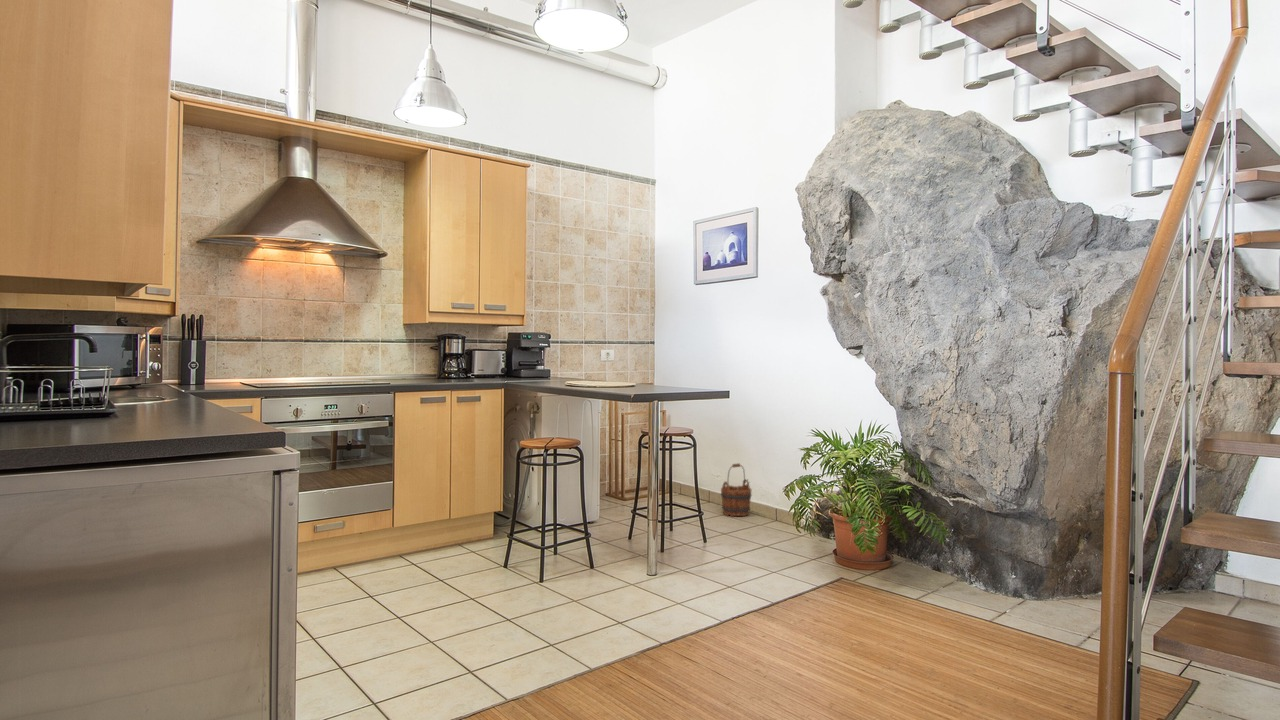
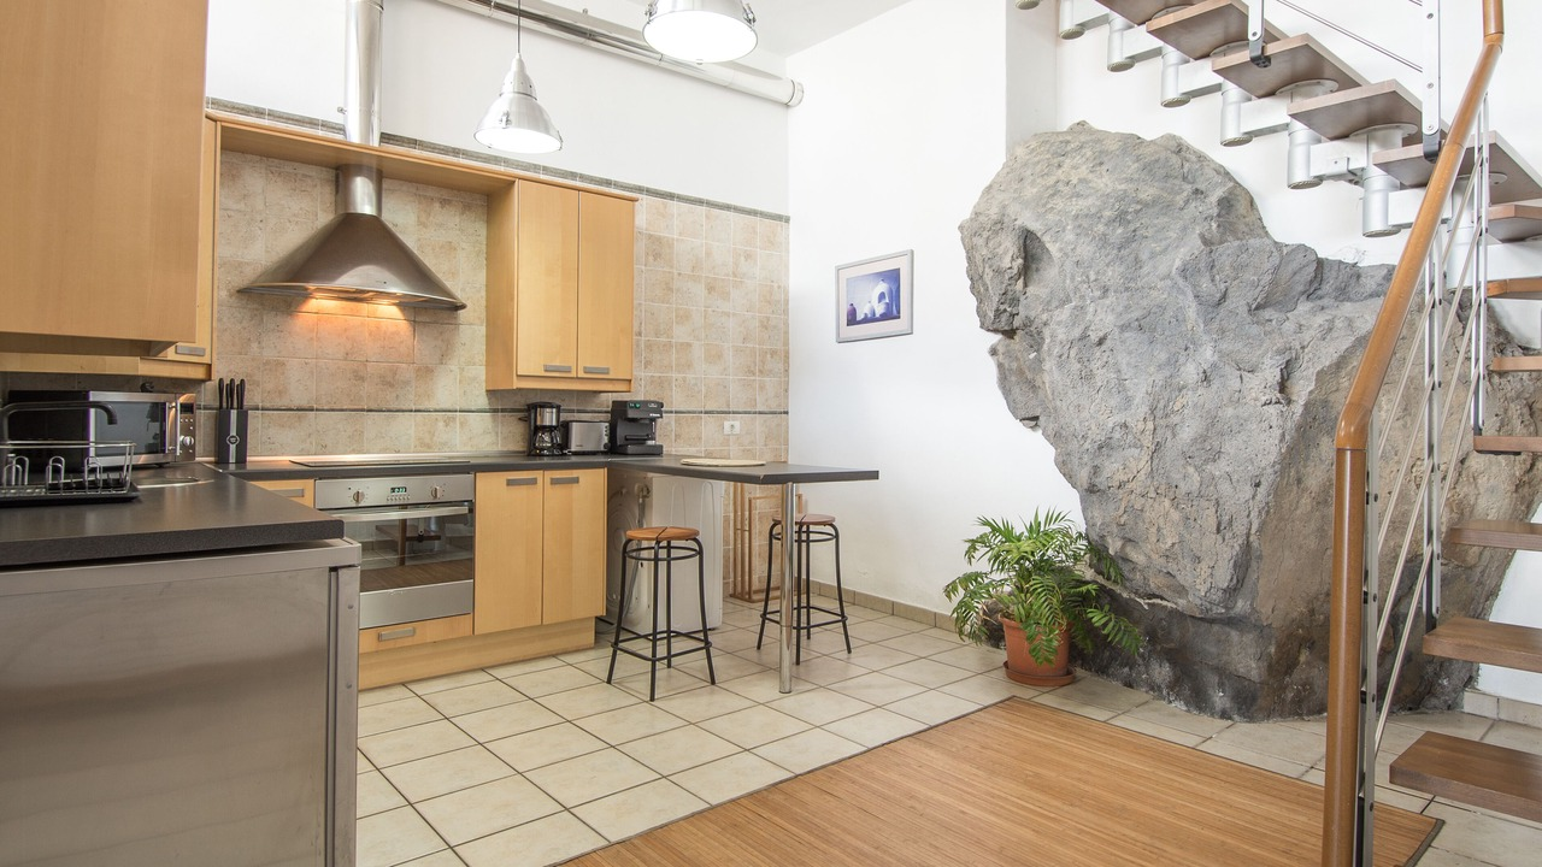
- wooden bucket [720,462,753,517]
